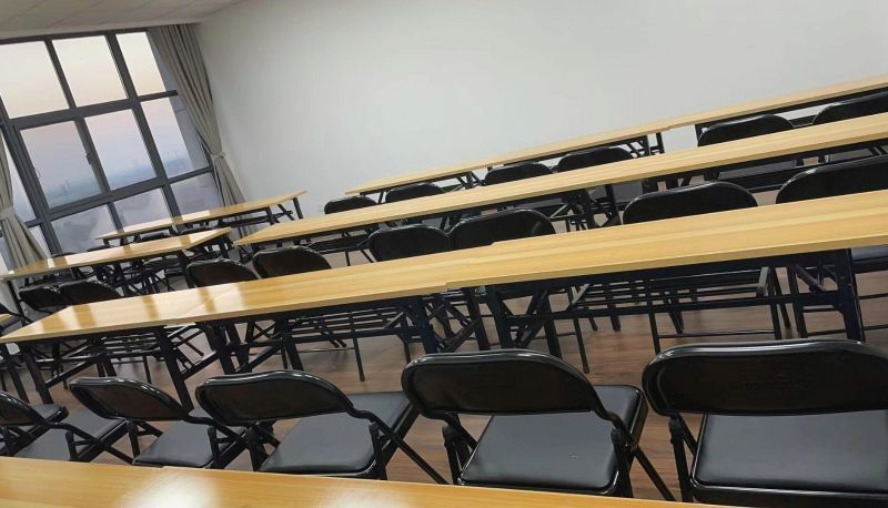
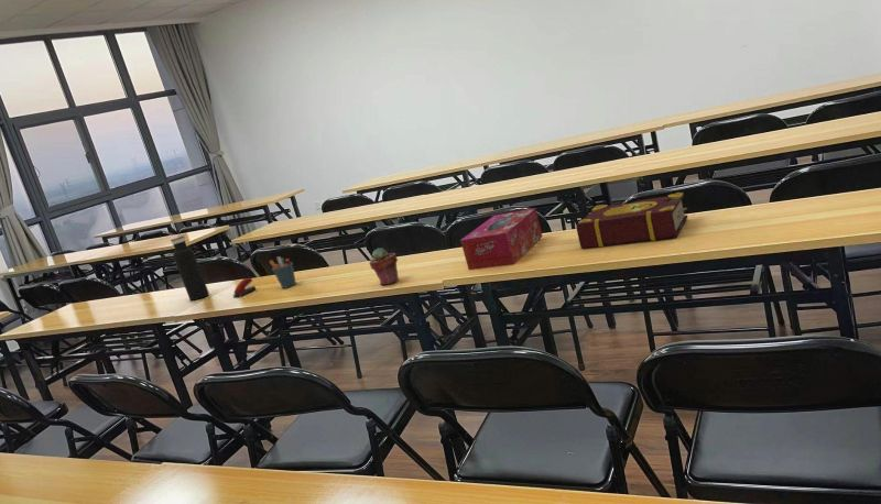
+ stapler [232,277,257,299]
+ potted succulent [368,246,400,286]
+ tissue box [459,207,543,271]
+ water bottle [170,235,210,302]
+ pen holder [269,255,297,289]
+ book [575,191,689,250]
